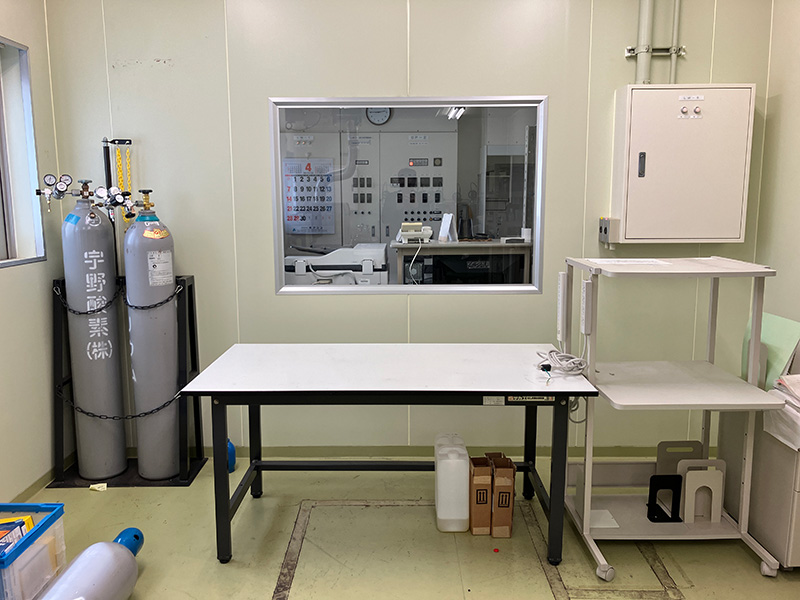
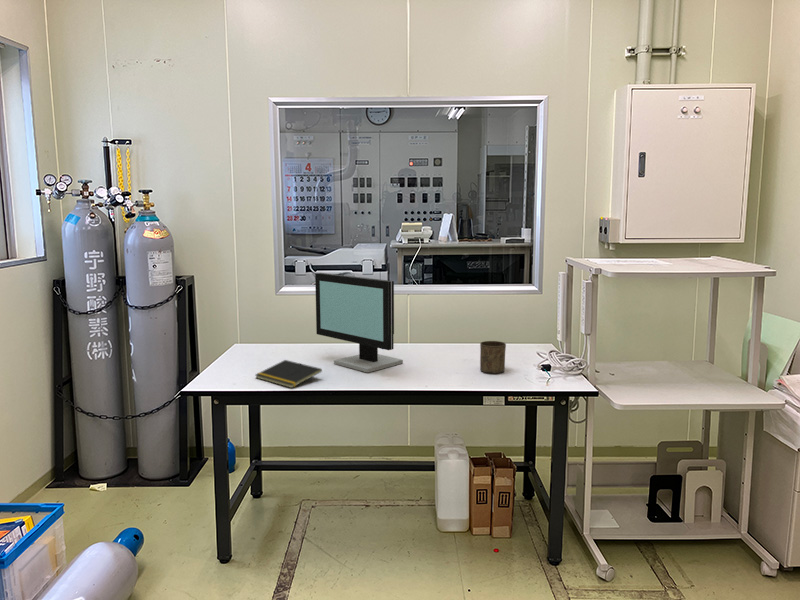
+ cup [479,340,507,375]
+ notepad [254,359,323,389]
+ computer monitor [314,272,404,374]
